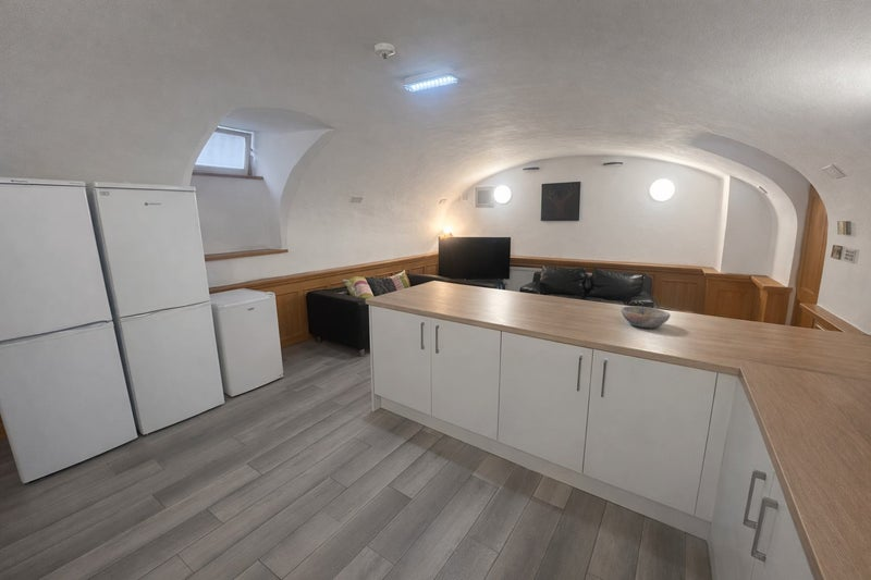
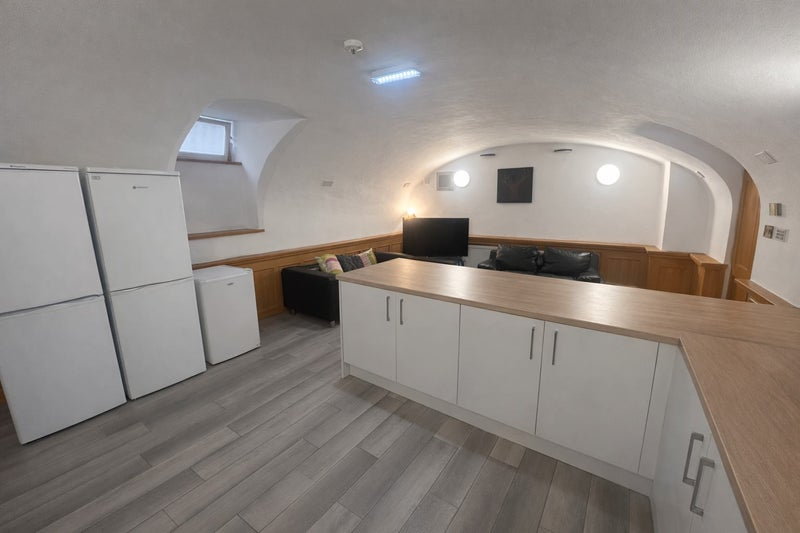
- bowl [621,305,671,329]
